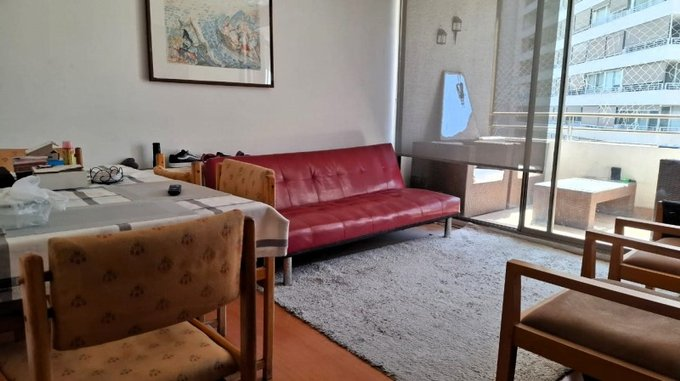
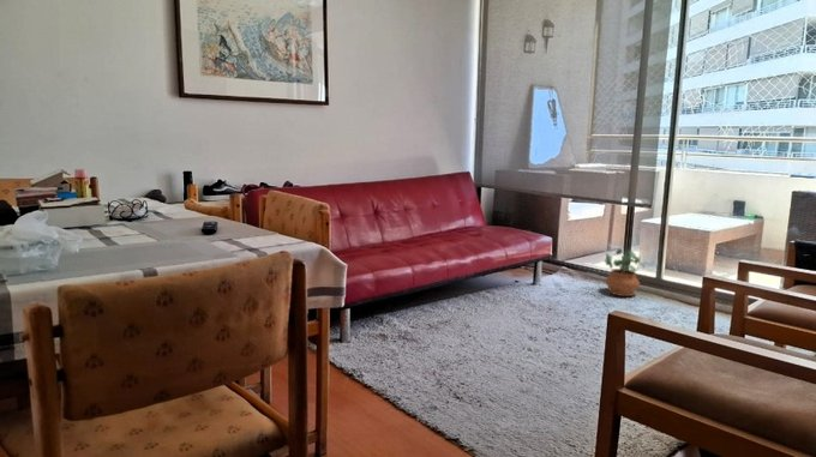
+ potted plant [604,247,644,297]
